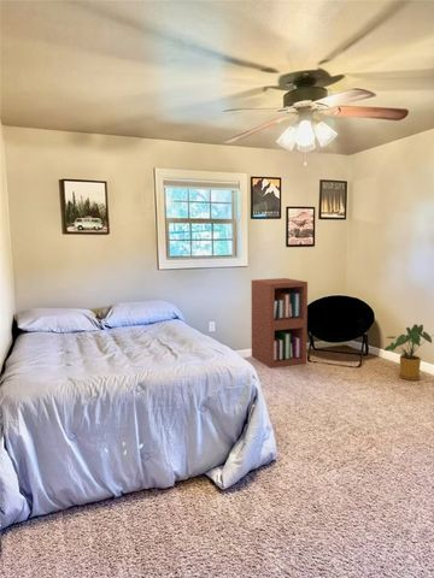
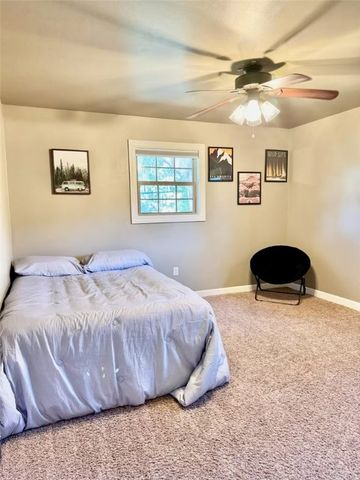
- house plant [383,323,434,382]
- bookshelf [251,277,309,368]
